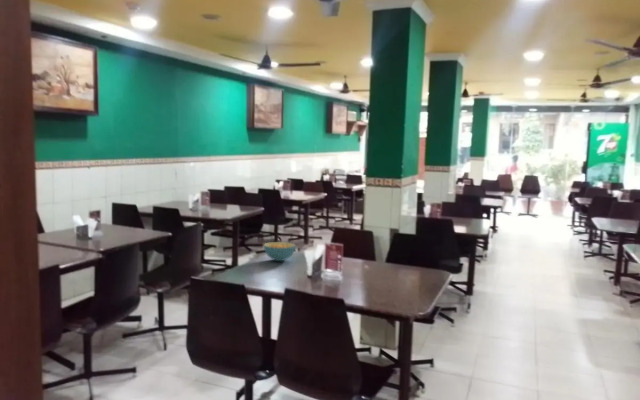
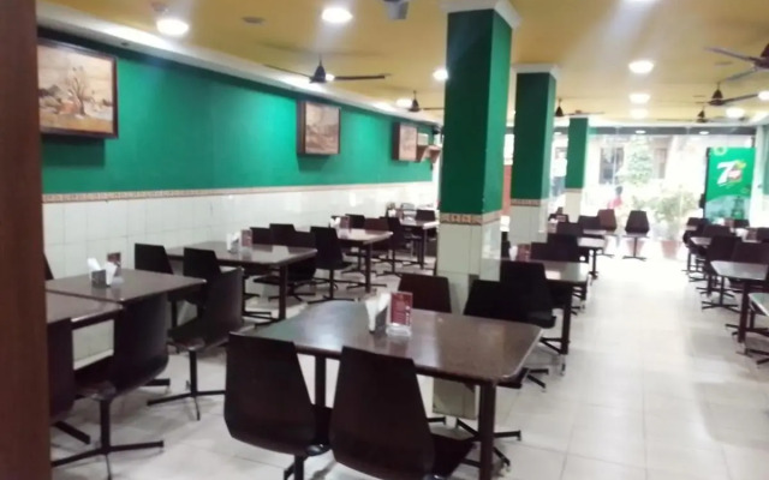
- cereal bowl [263,241,296,262]
